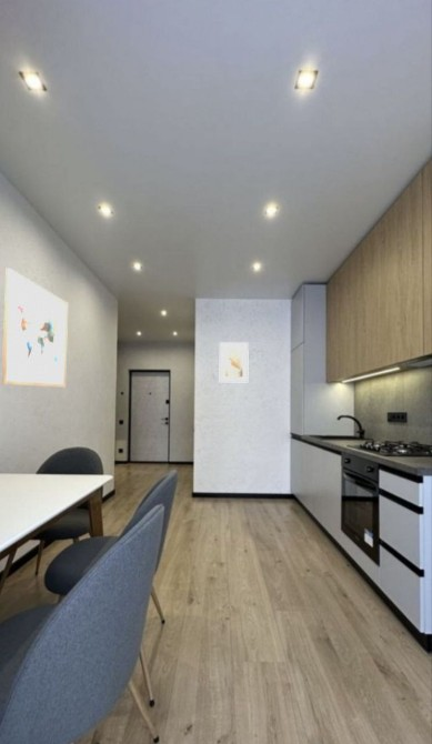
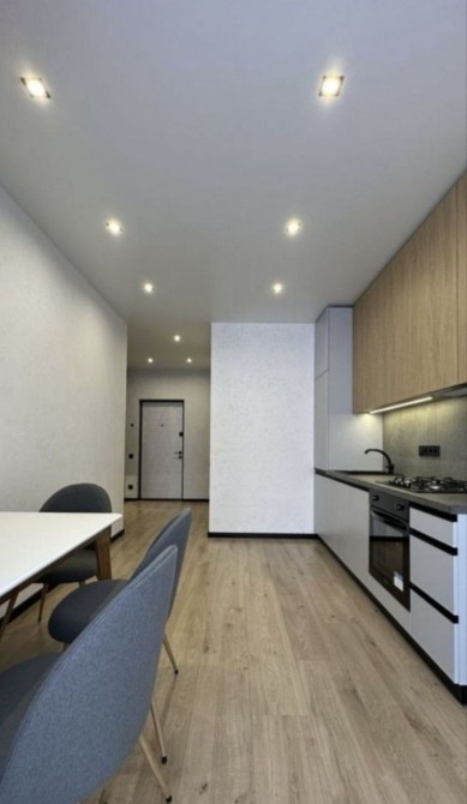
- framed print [219,341,250,383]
- wall art [0,267,69,389]
